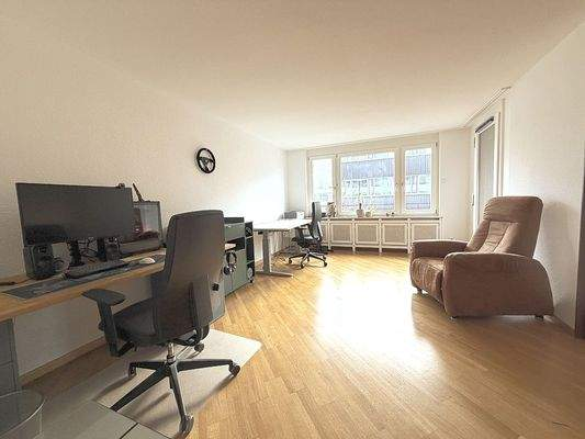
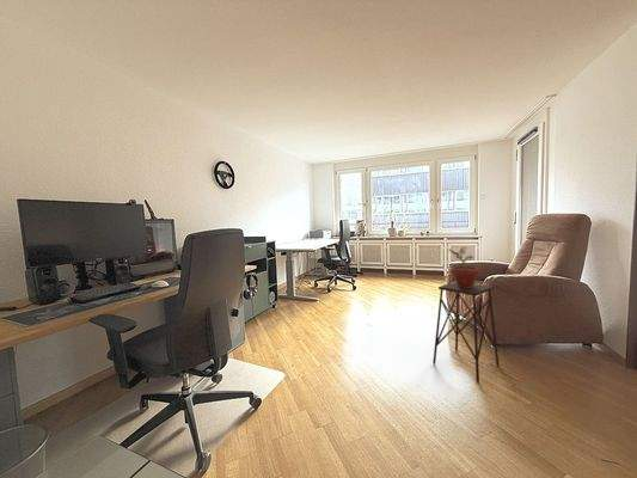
+ side table [431,280,501,384]
+ potted plant [448,245,482,288]
